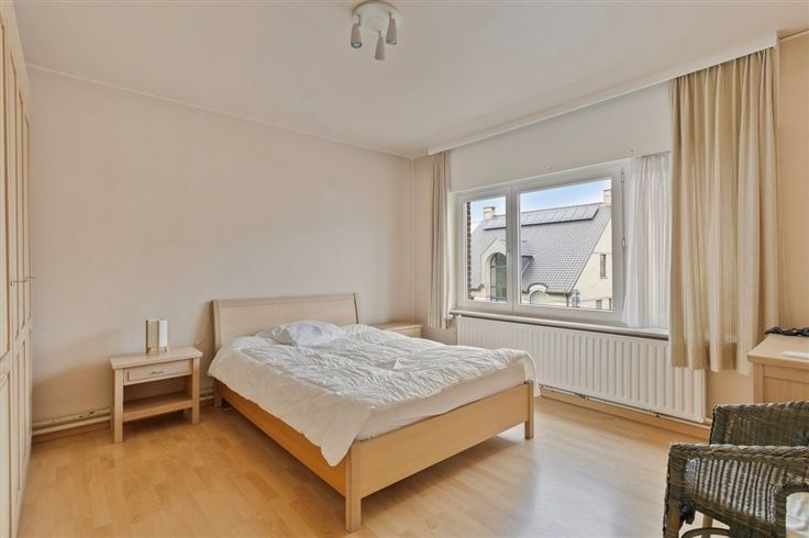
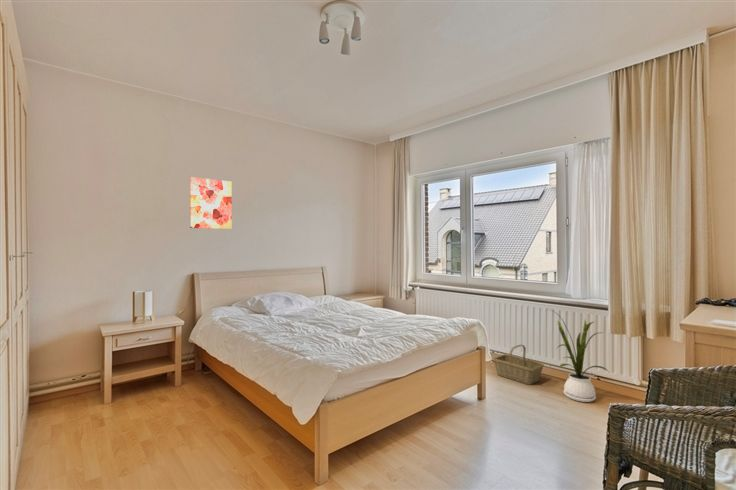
+ house plant [548,308,610,403]
+ basket [492,344,545,386]
+ wall art [189,176,233,230]
